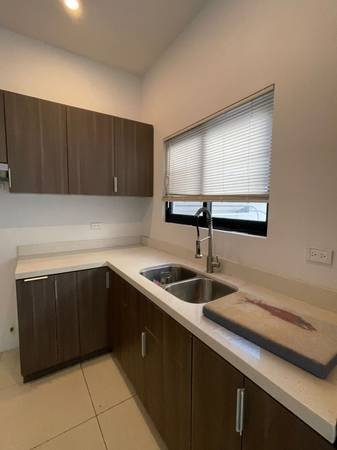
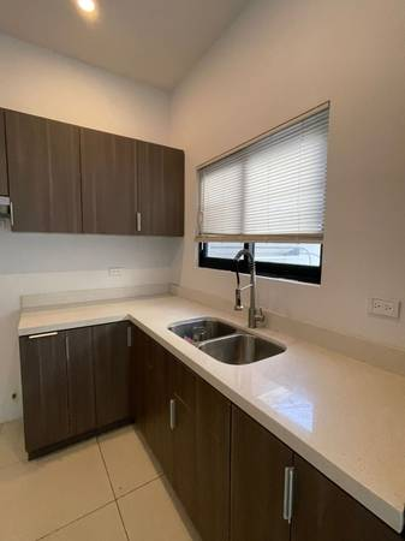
- fish fossil [201,290,337,379]
